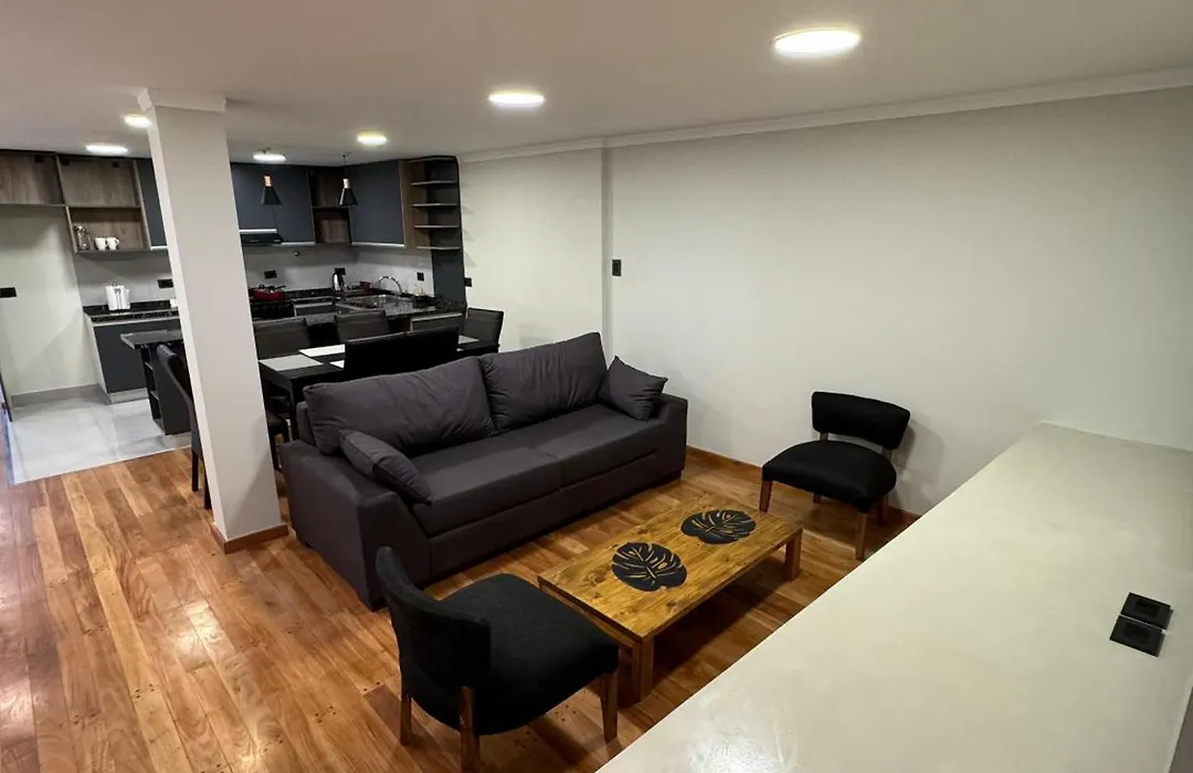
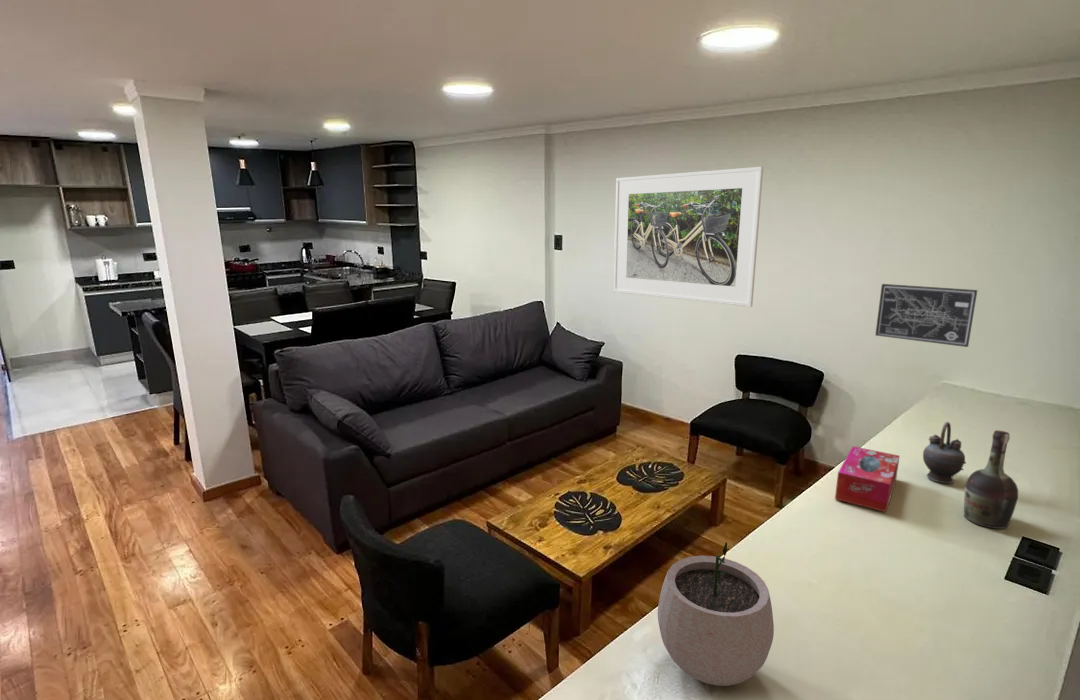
+ teapot [922,421,967,484]
+ tissue box [834,445,901,513]
+ plant pot [657,541,775,687]
+ wall art [874,283,978,348]
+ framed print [612,166,764,308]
+ cognac bottle [963,429,1019,530]
